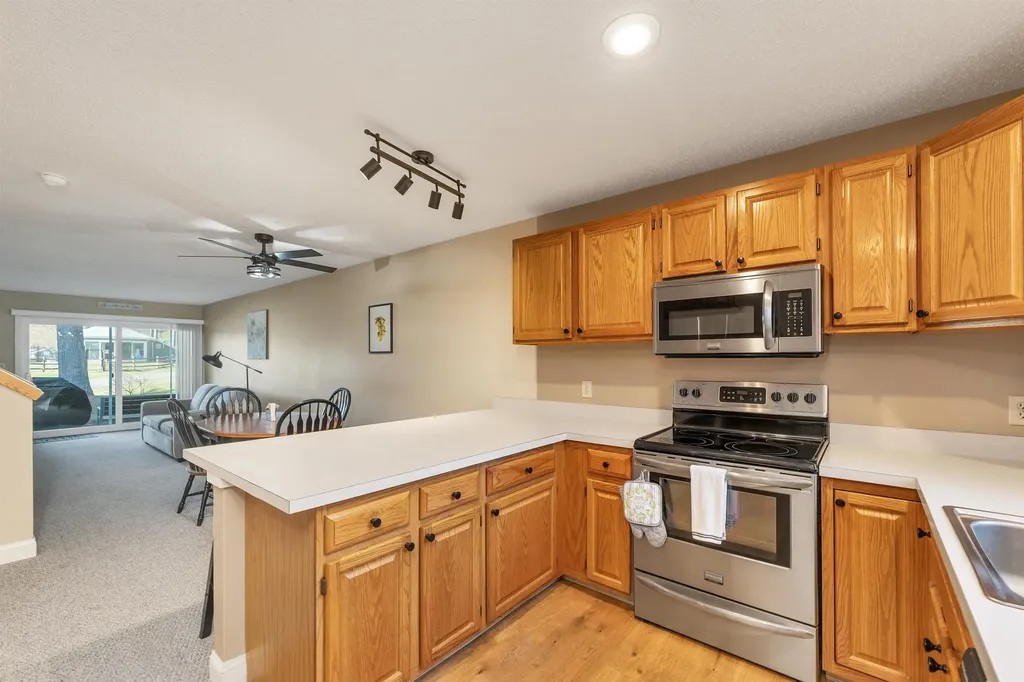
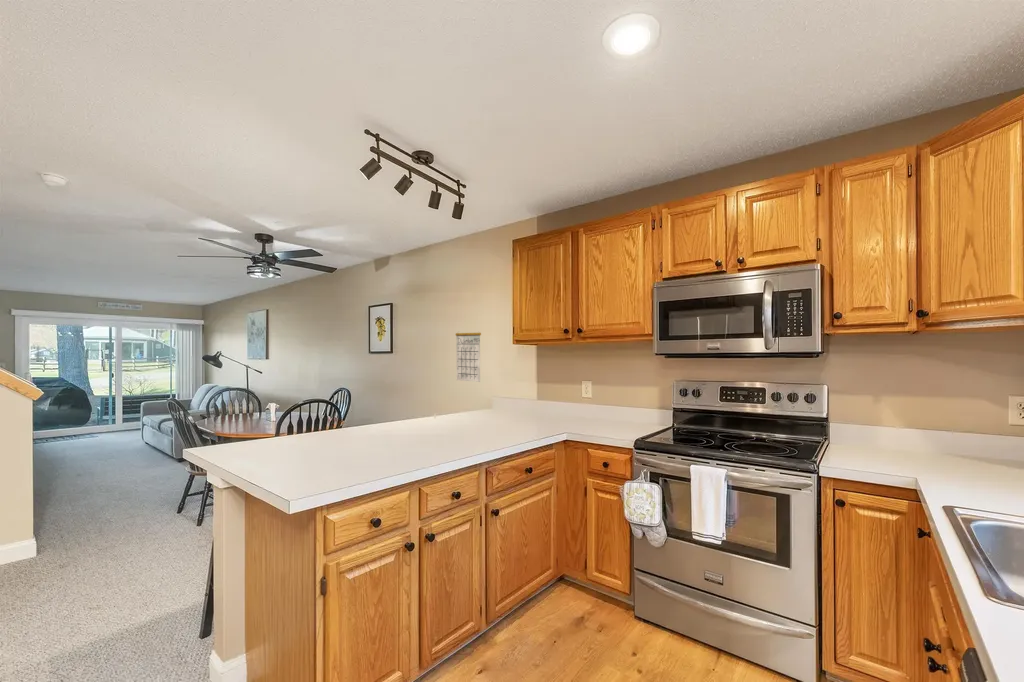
+ calendar [455,332,482,383]
